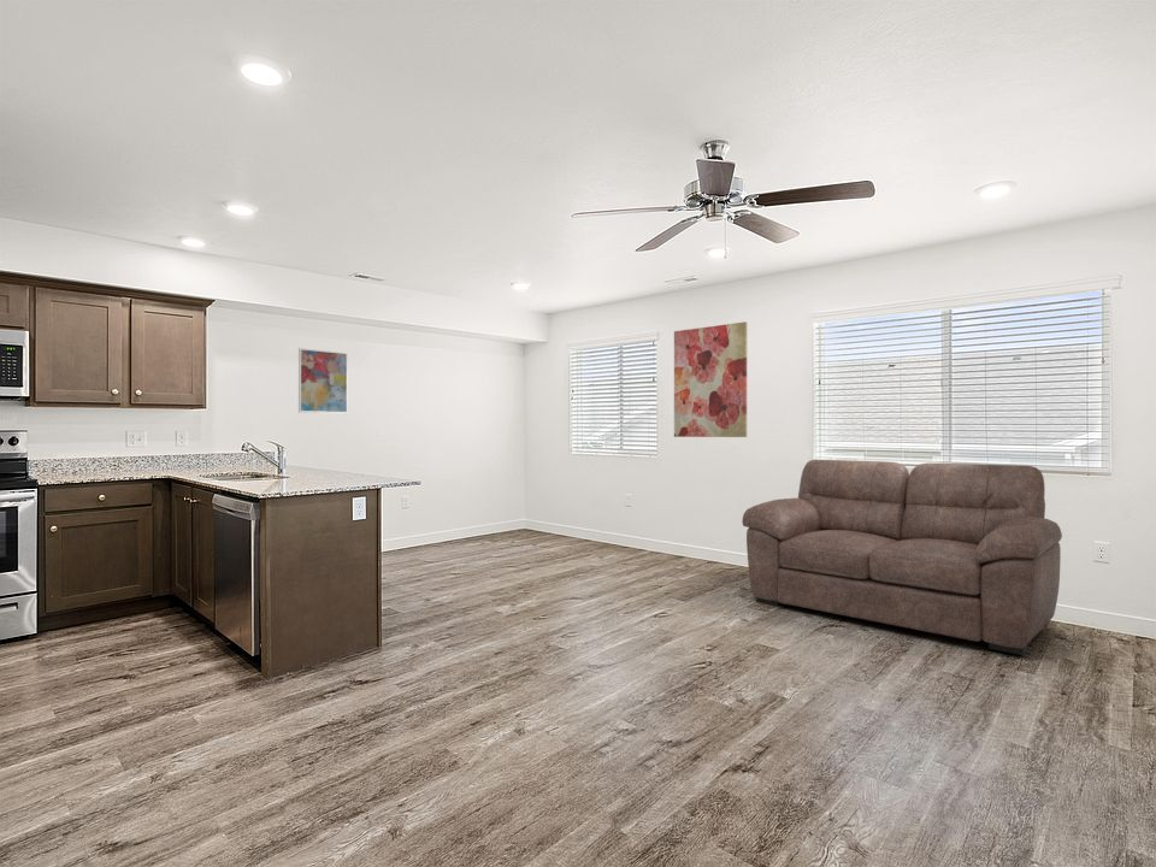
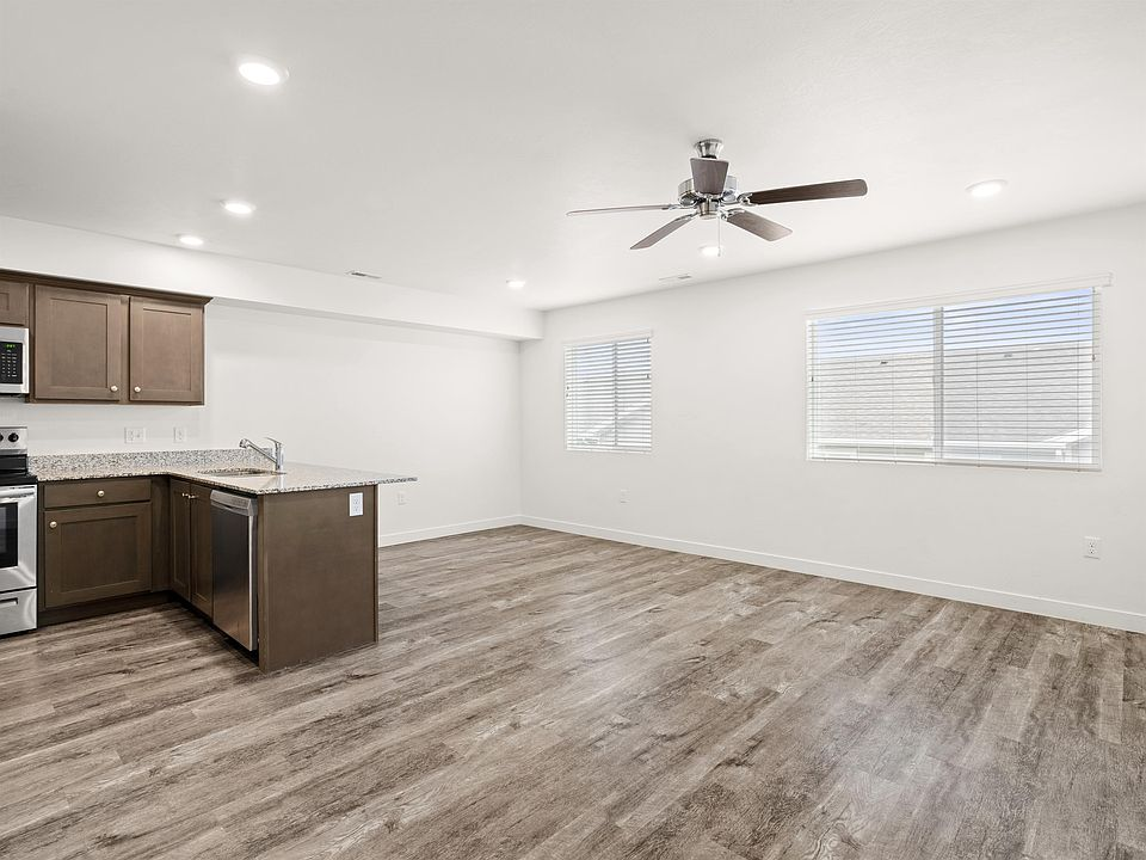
- sofa [741,459,1063,656]
- wall art [297,347,349,415]
- wall art [673,320,748,438]
